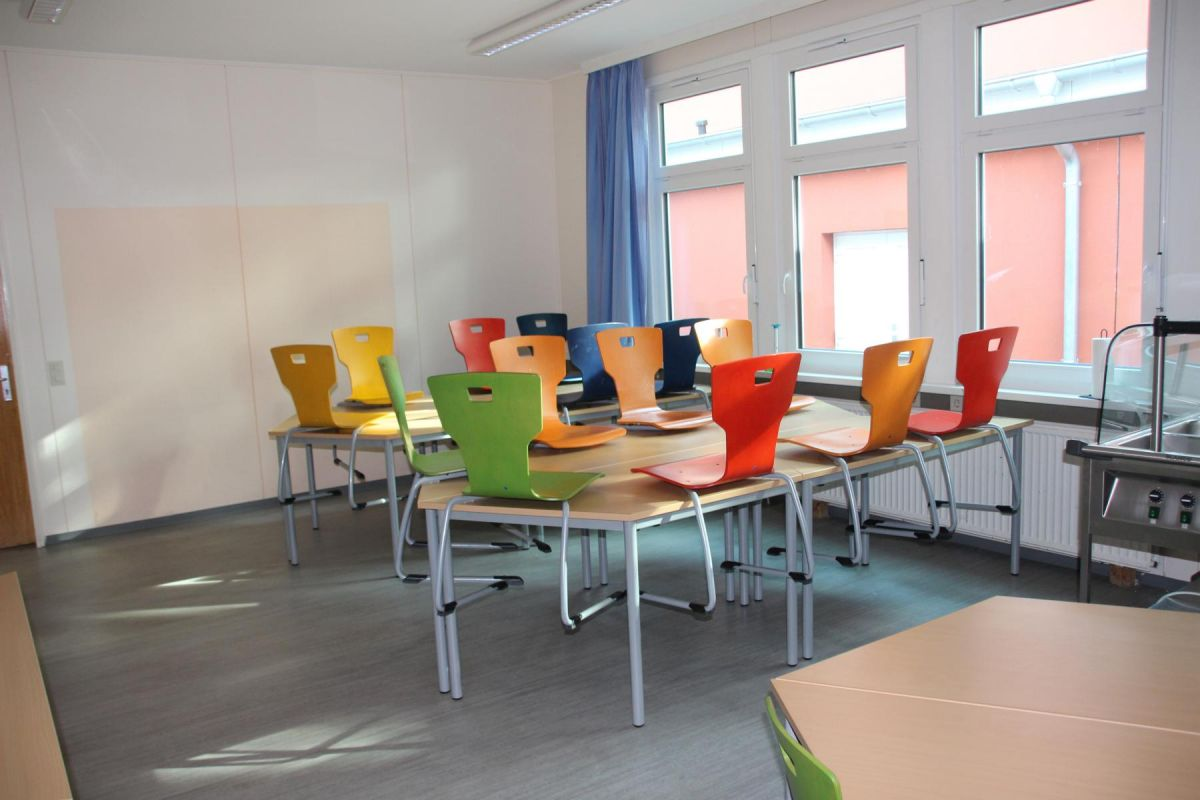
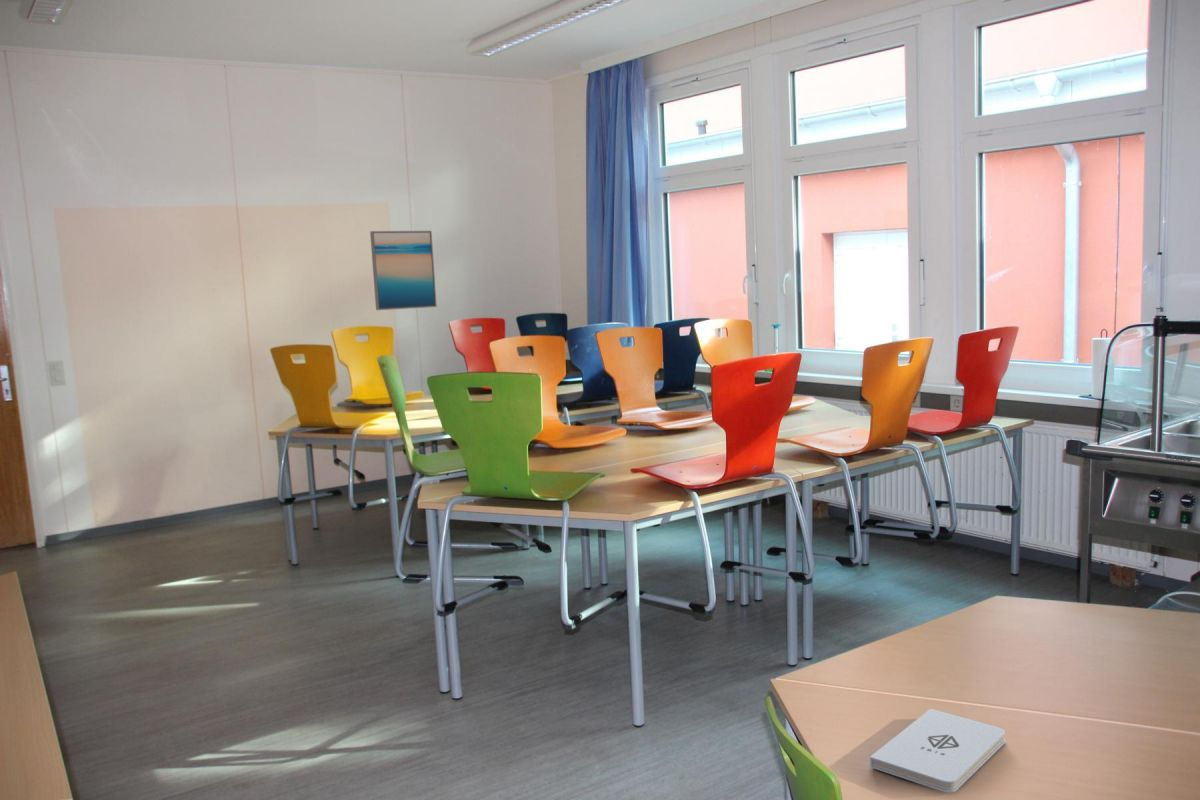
+ wall art [369,230,438,311]
+ notepad [869,708,1006,793]
